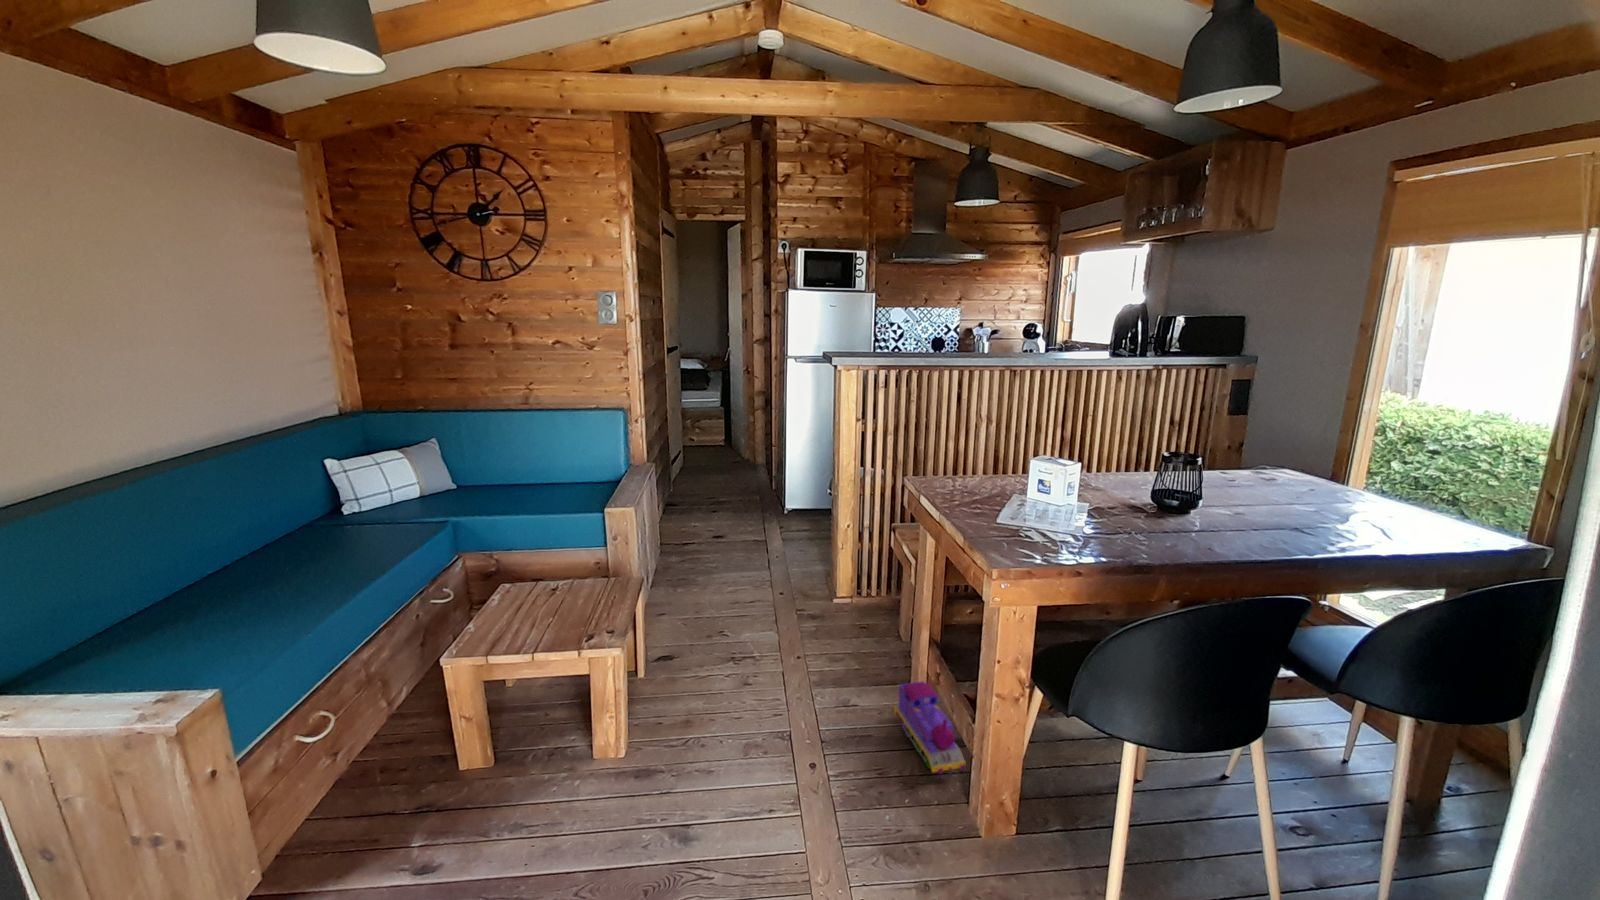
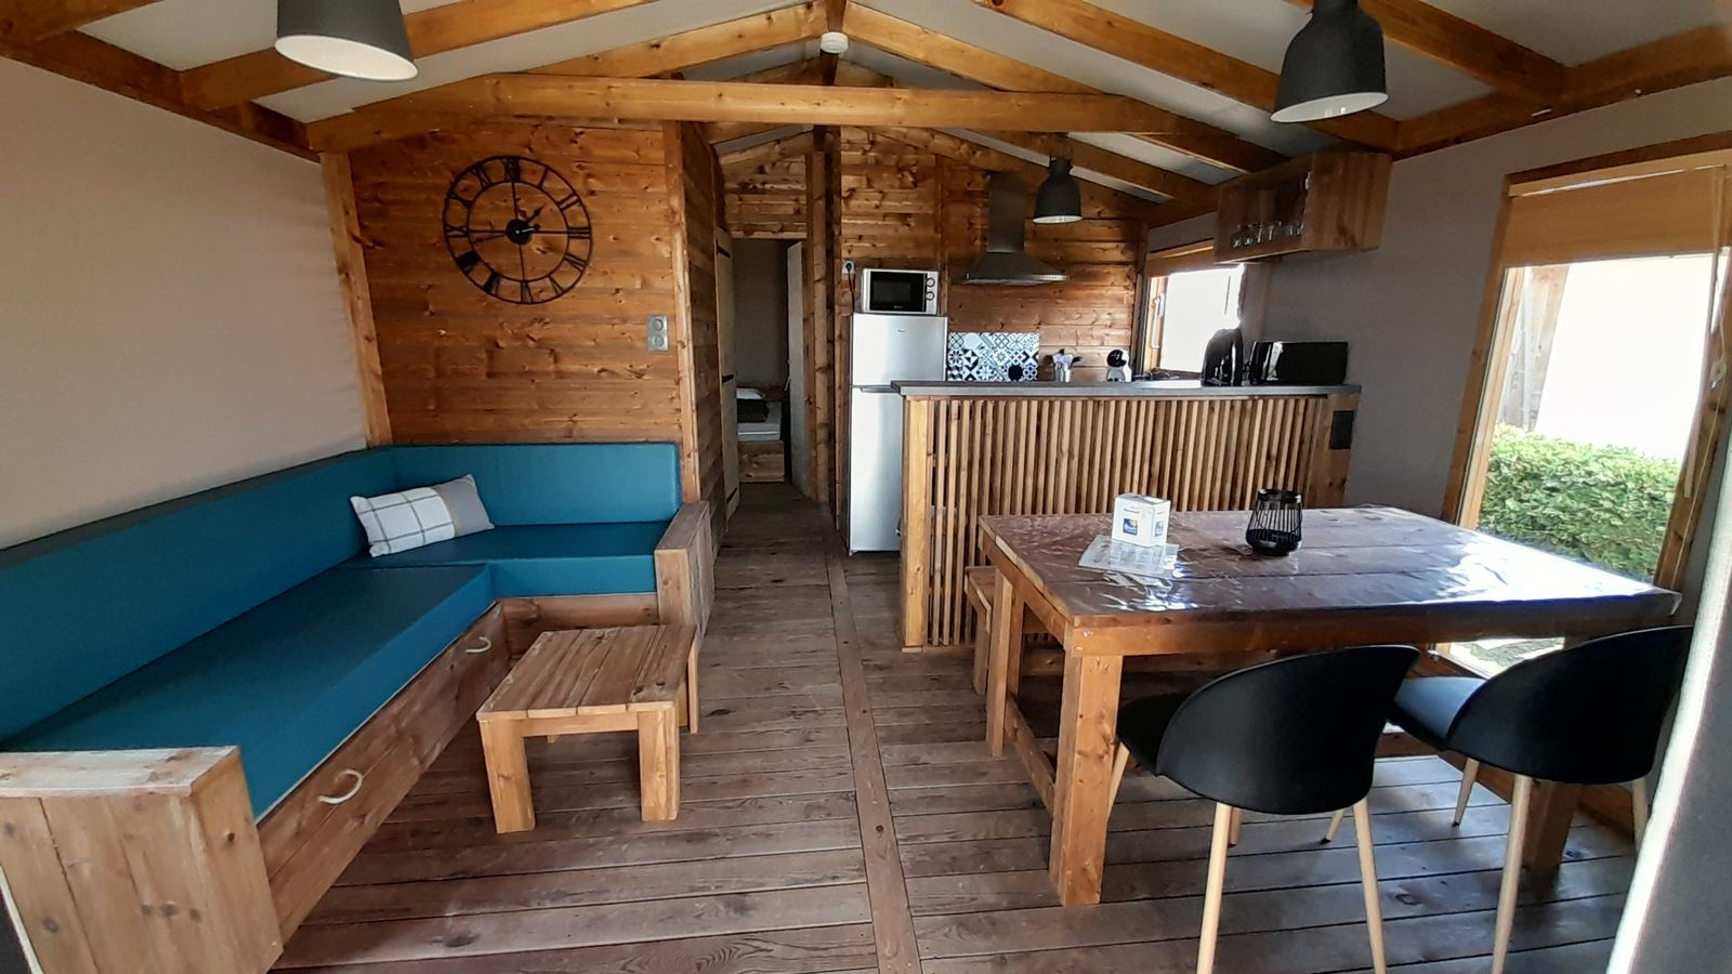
- toy train [893,680,967,775]
